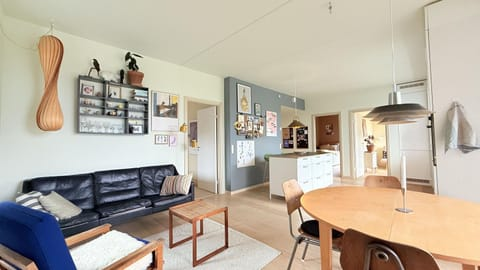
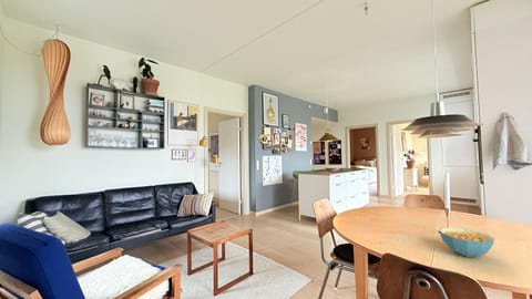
+ cereal bowl [438,227,495,258]
